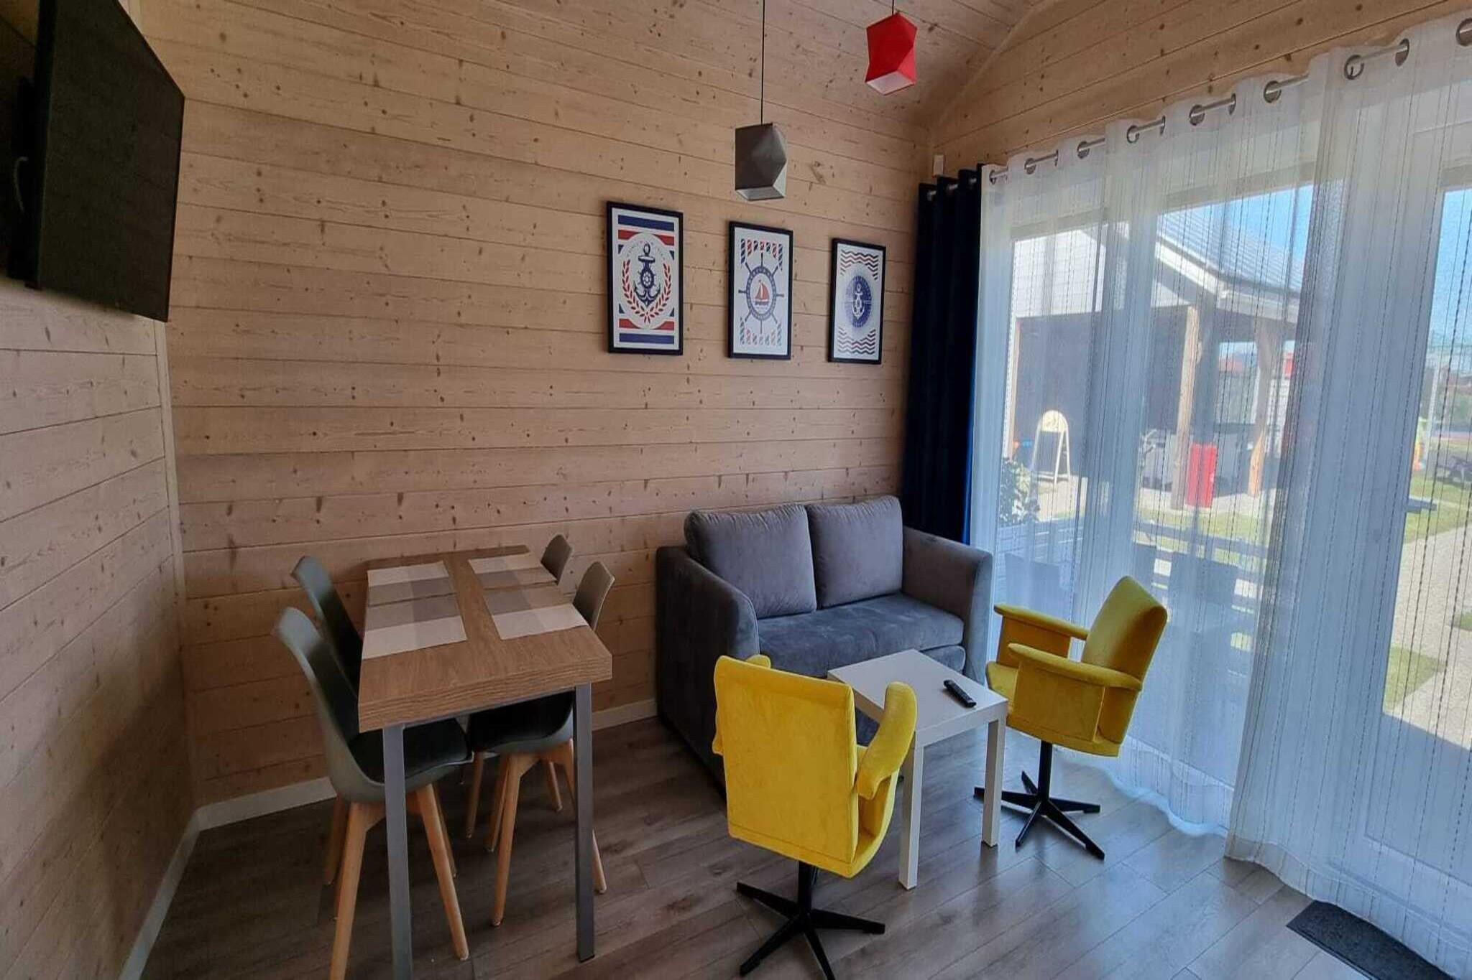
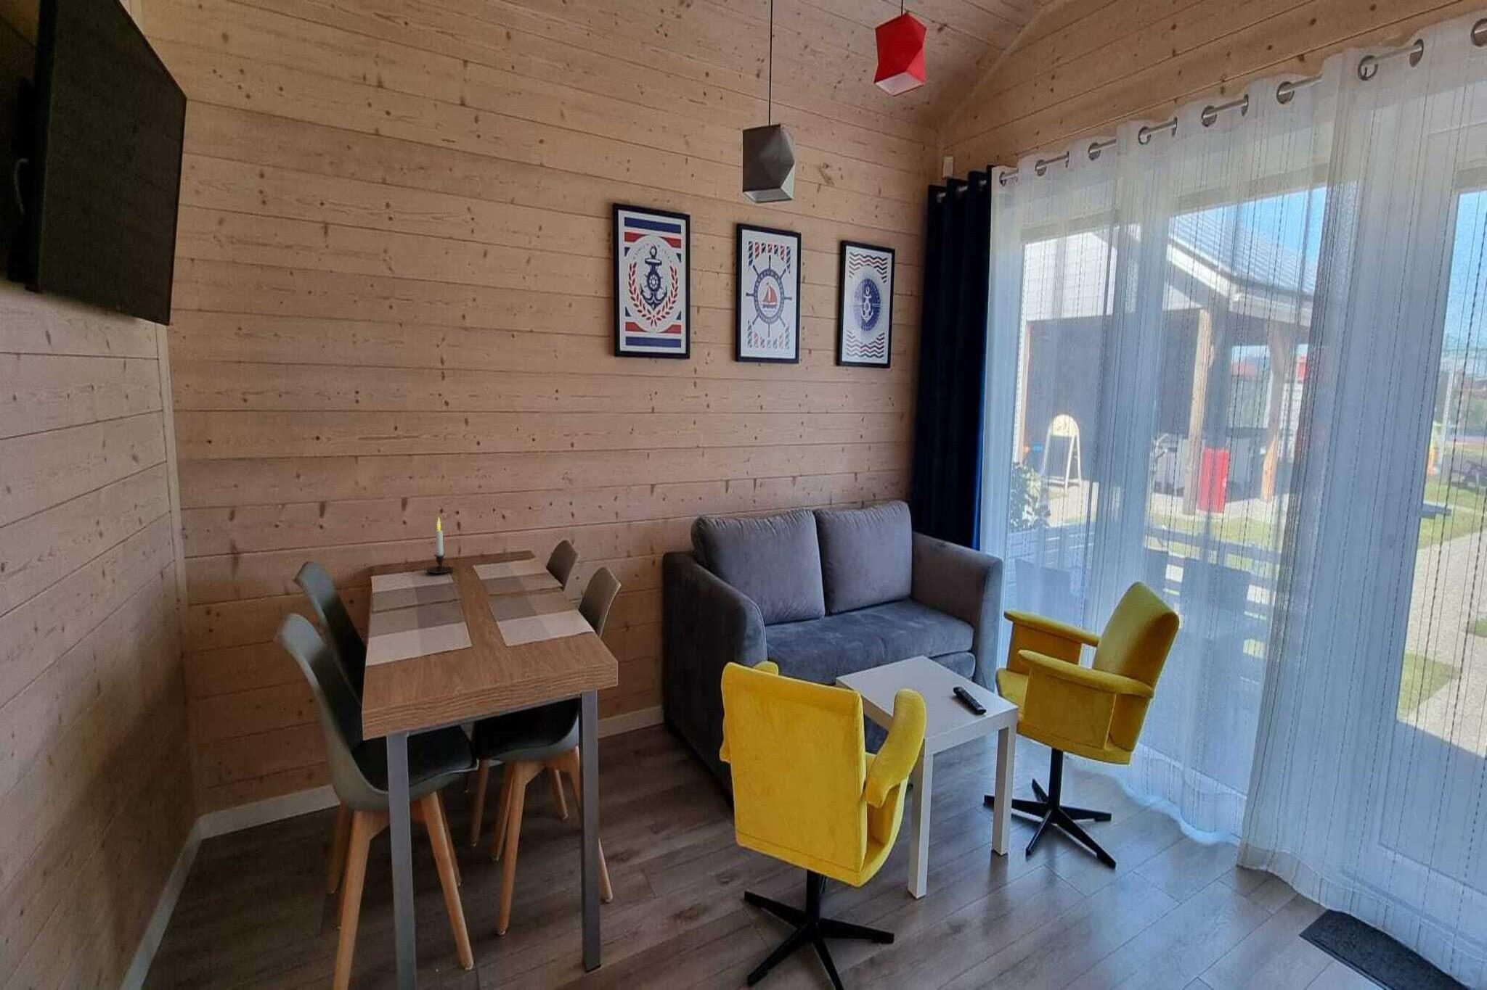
+ candle [425,516,454,575]
